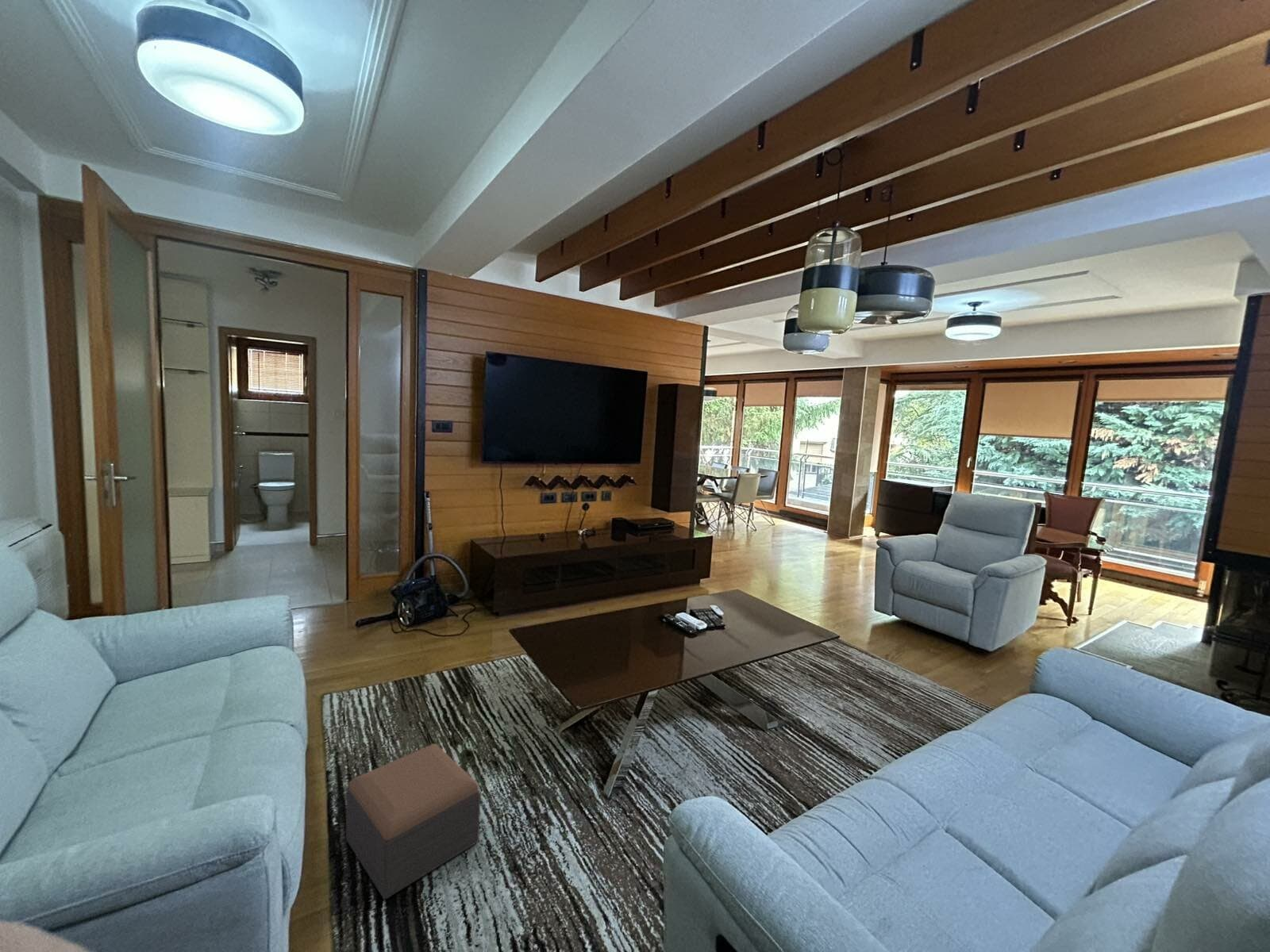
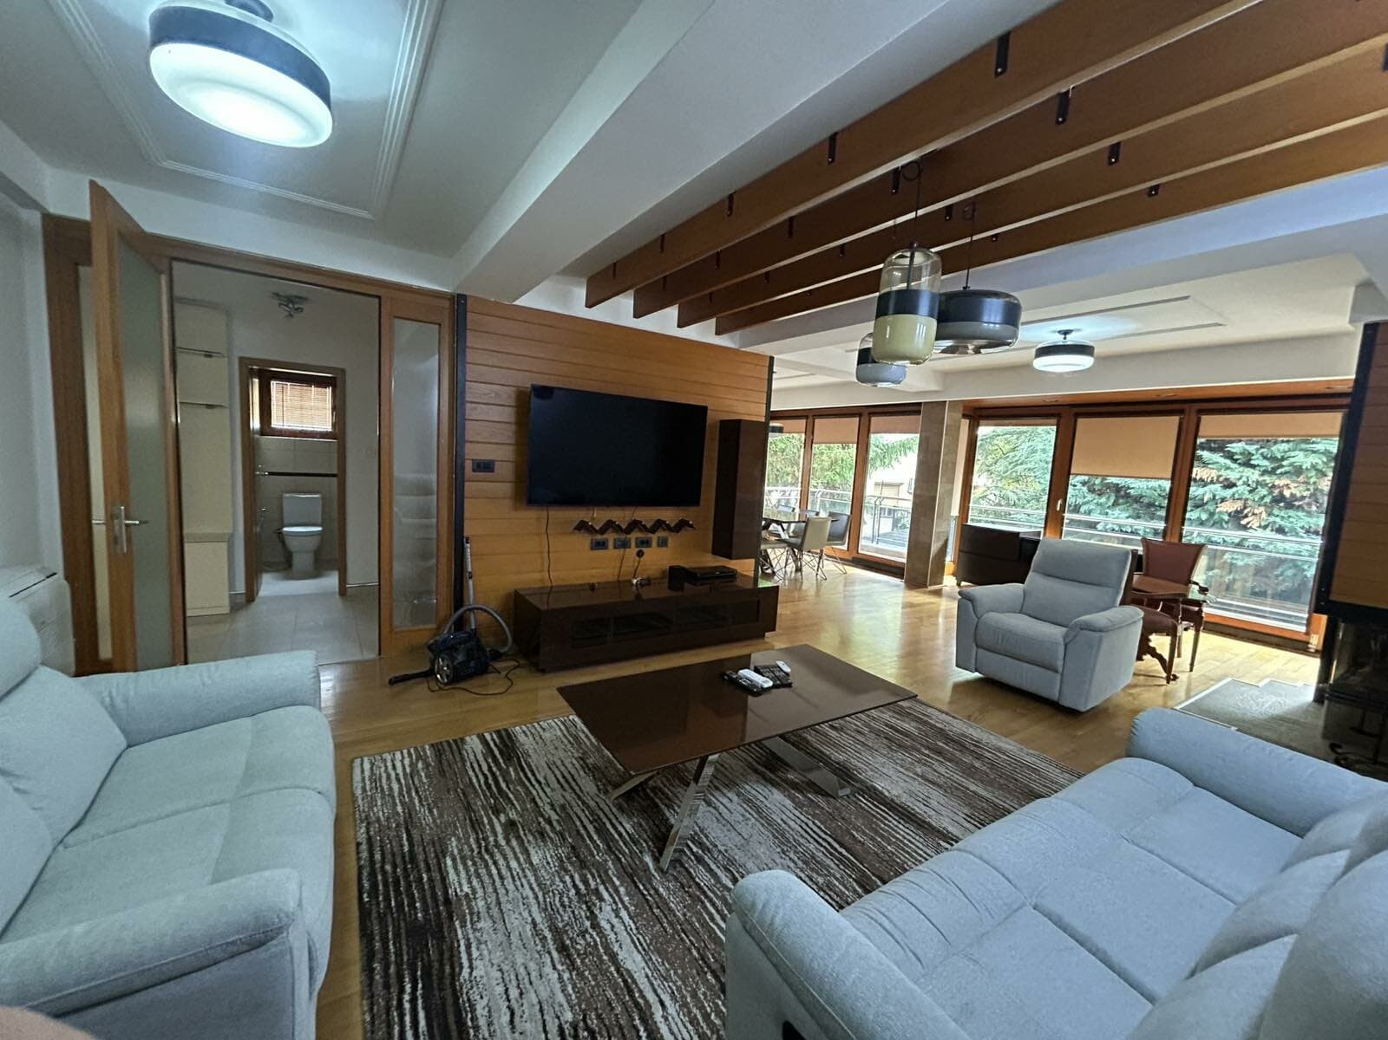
- footstool [345,743,481,900]
